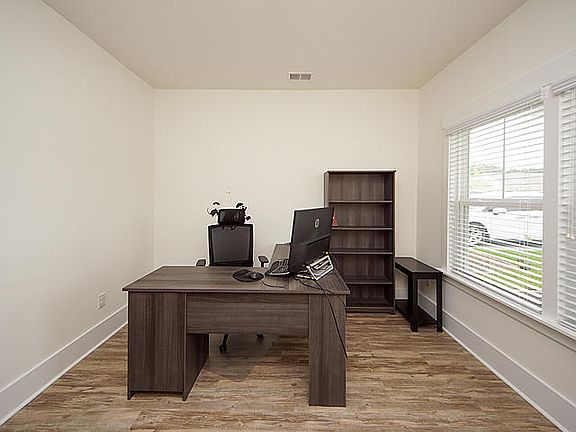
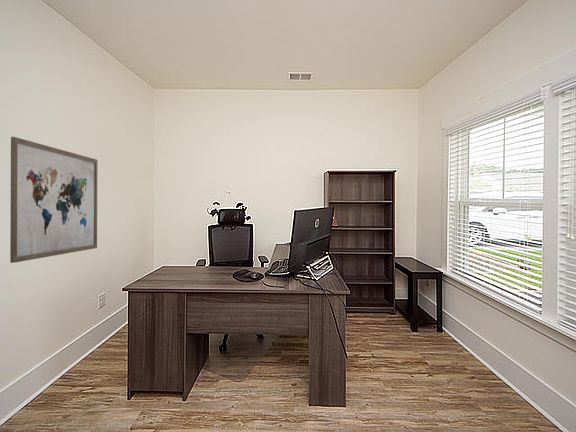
+ wall art [9,136,99,264]
